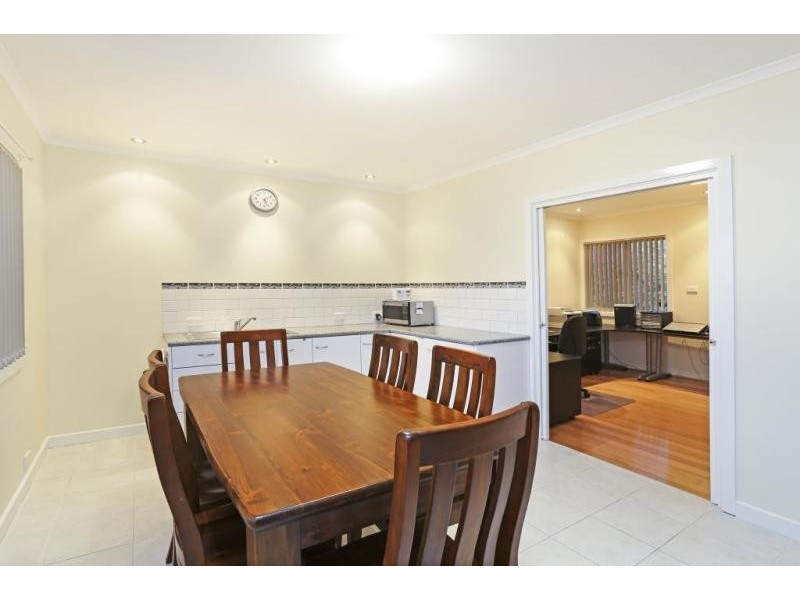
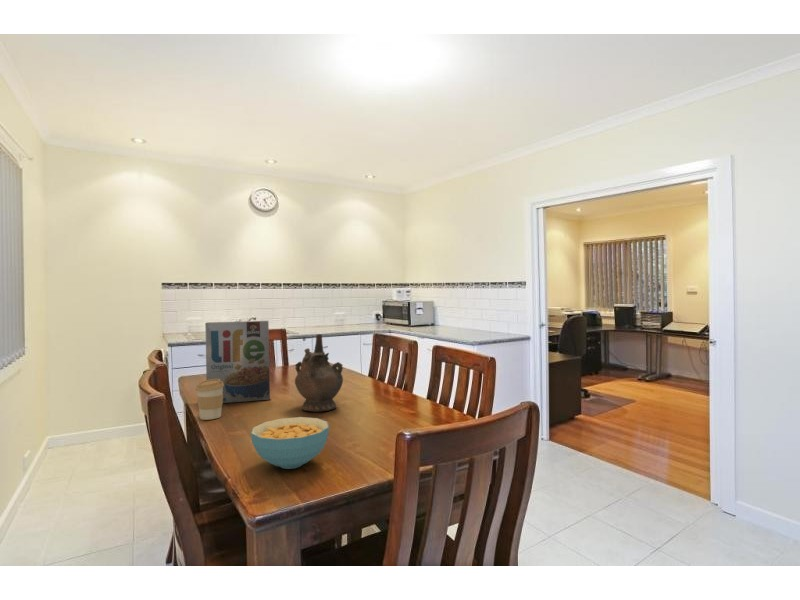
+ ceremonial vessel [294,333,344,412]
+ cereal box [204,320,271,404]
+ coffee cup [195,379,224,421]
+ cereal bowl [250,416,330,470]
